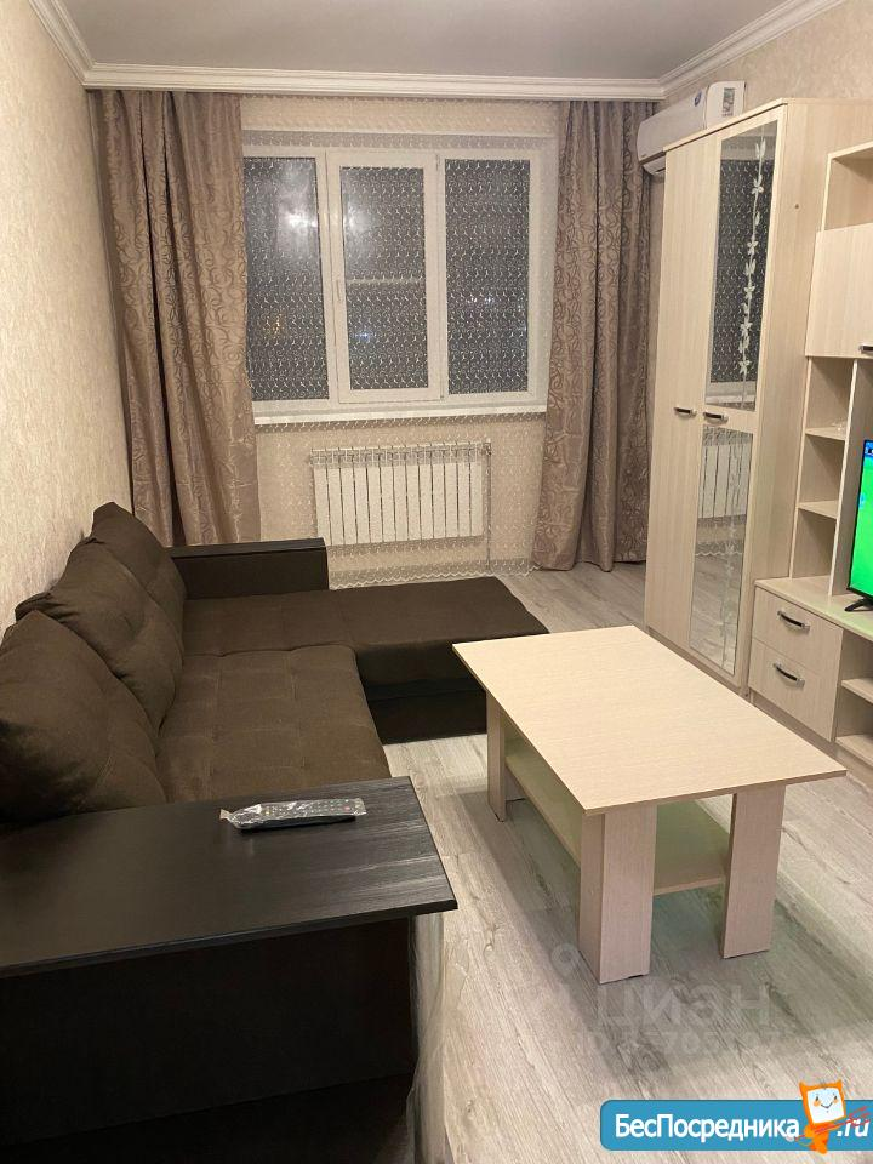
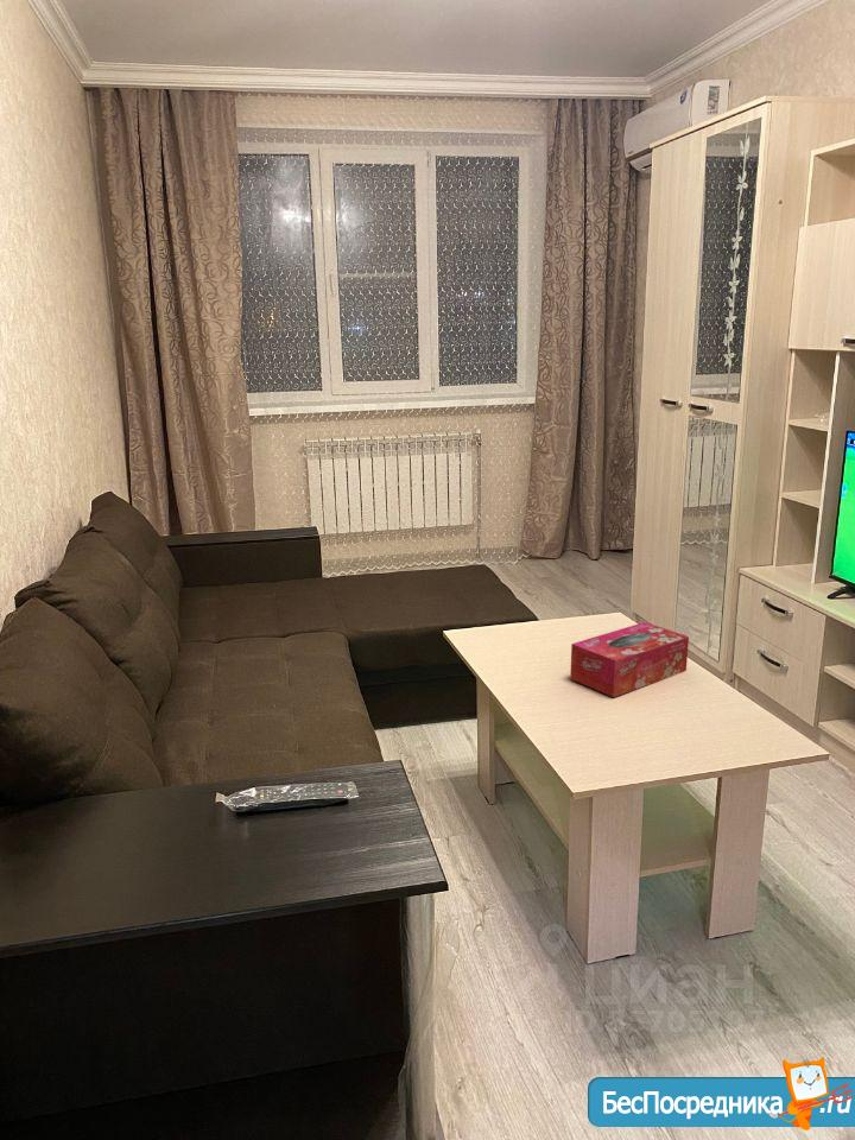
+ tissue box [569,621,690,698]
